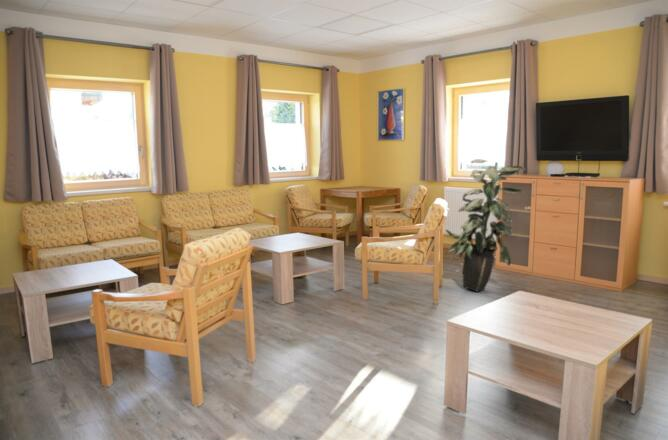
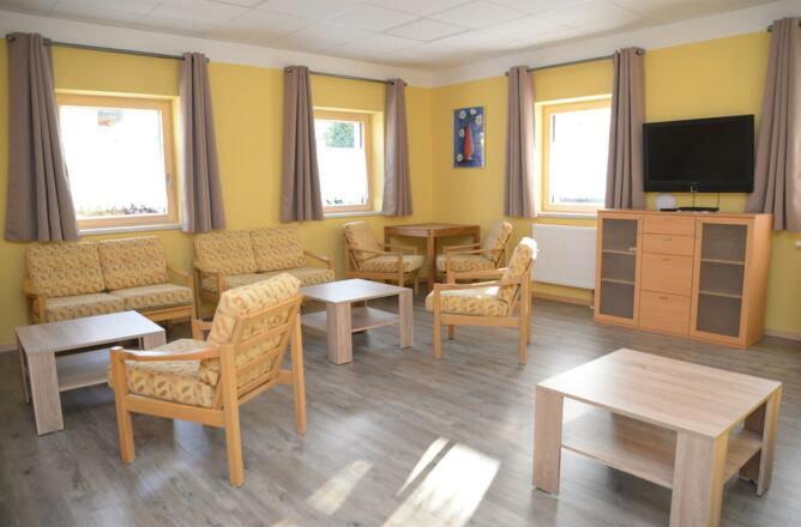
- indoor plant [445,158,527,293]
